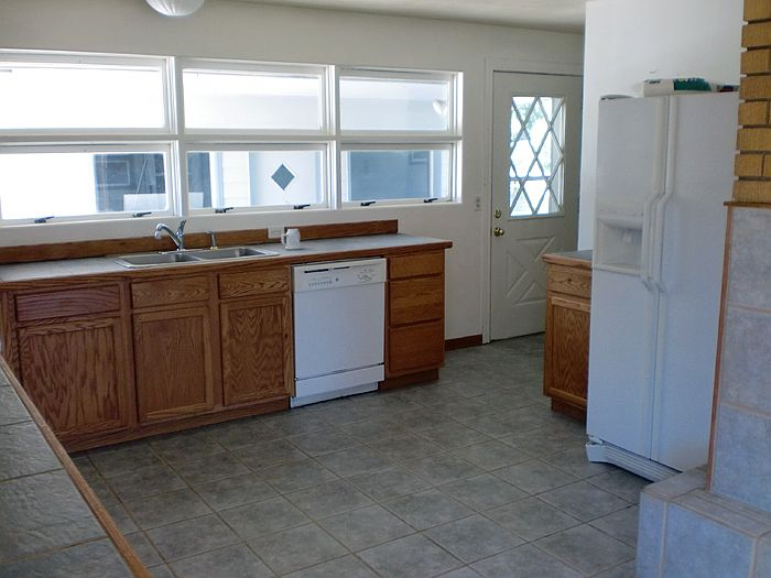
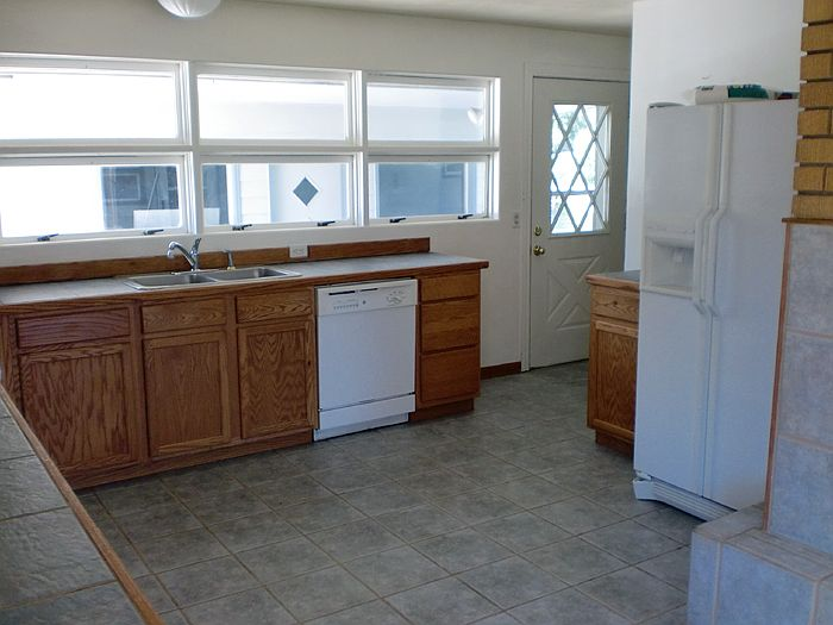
- mug [281,228,303,251]
